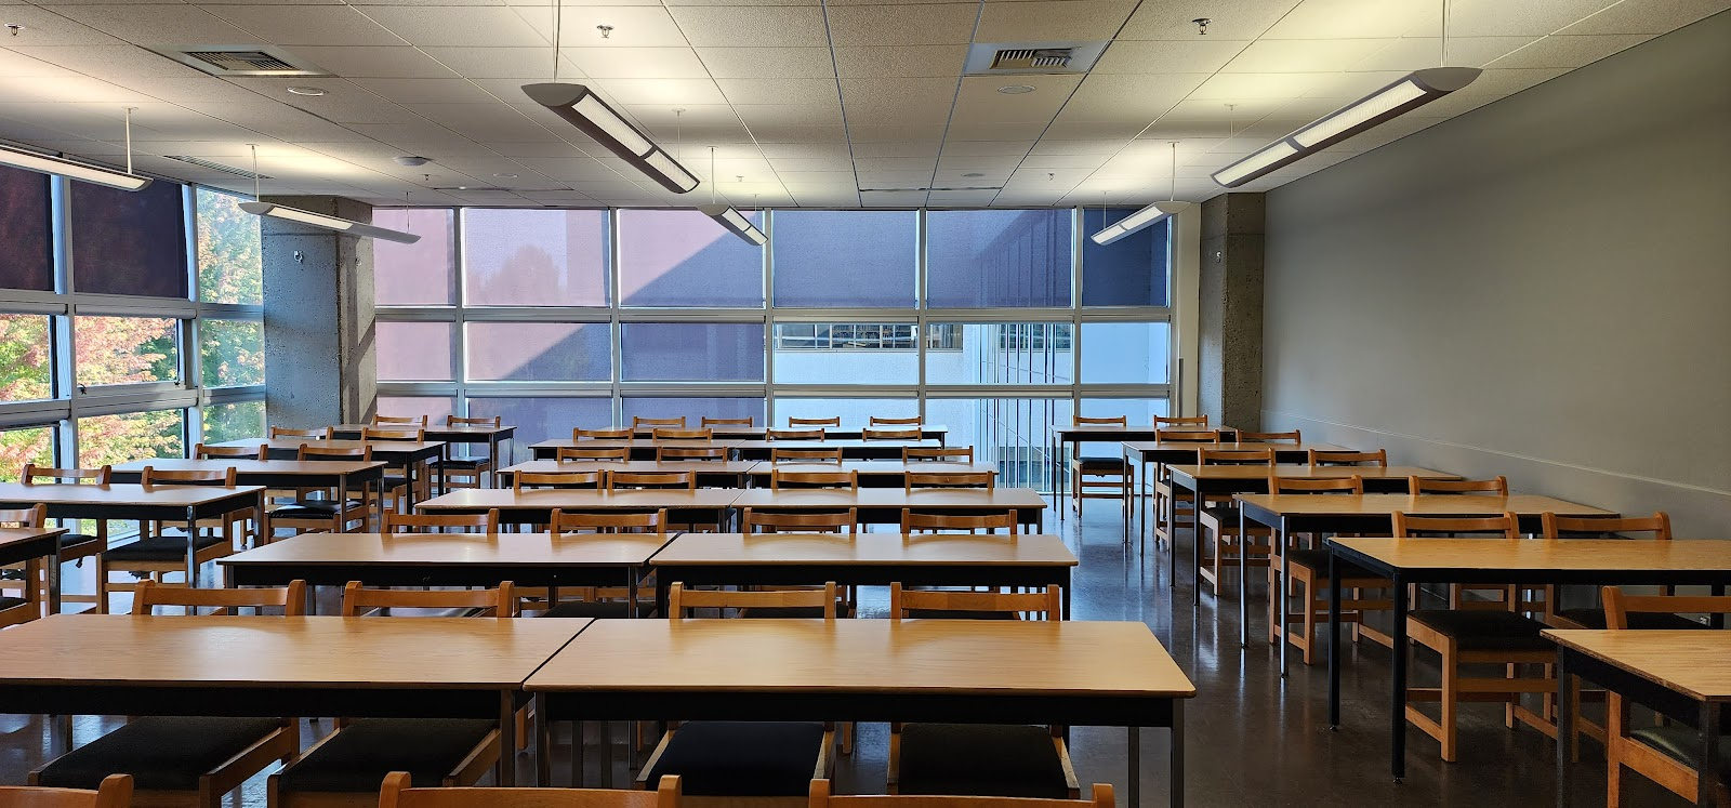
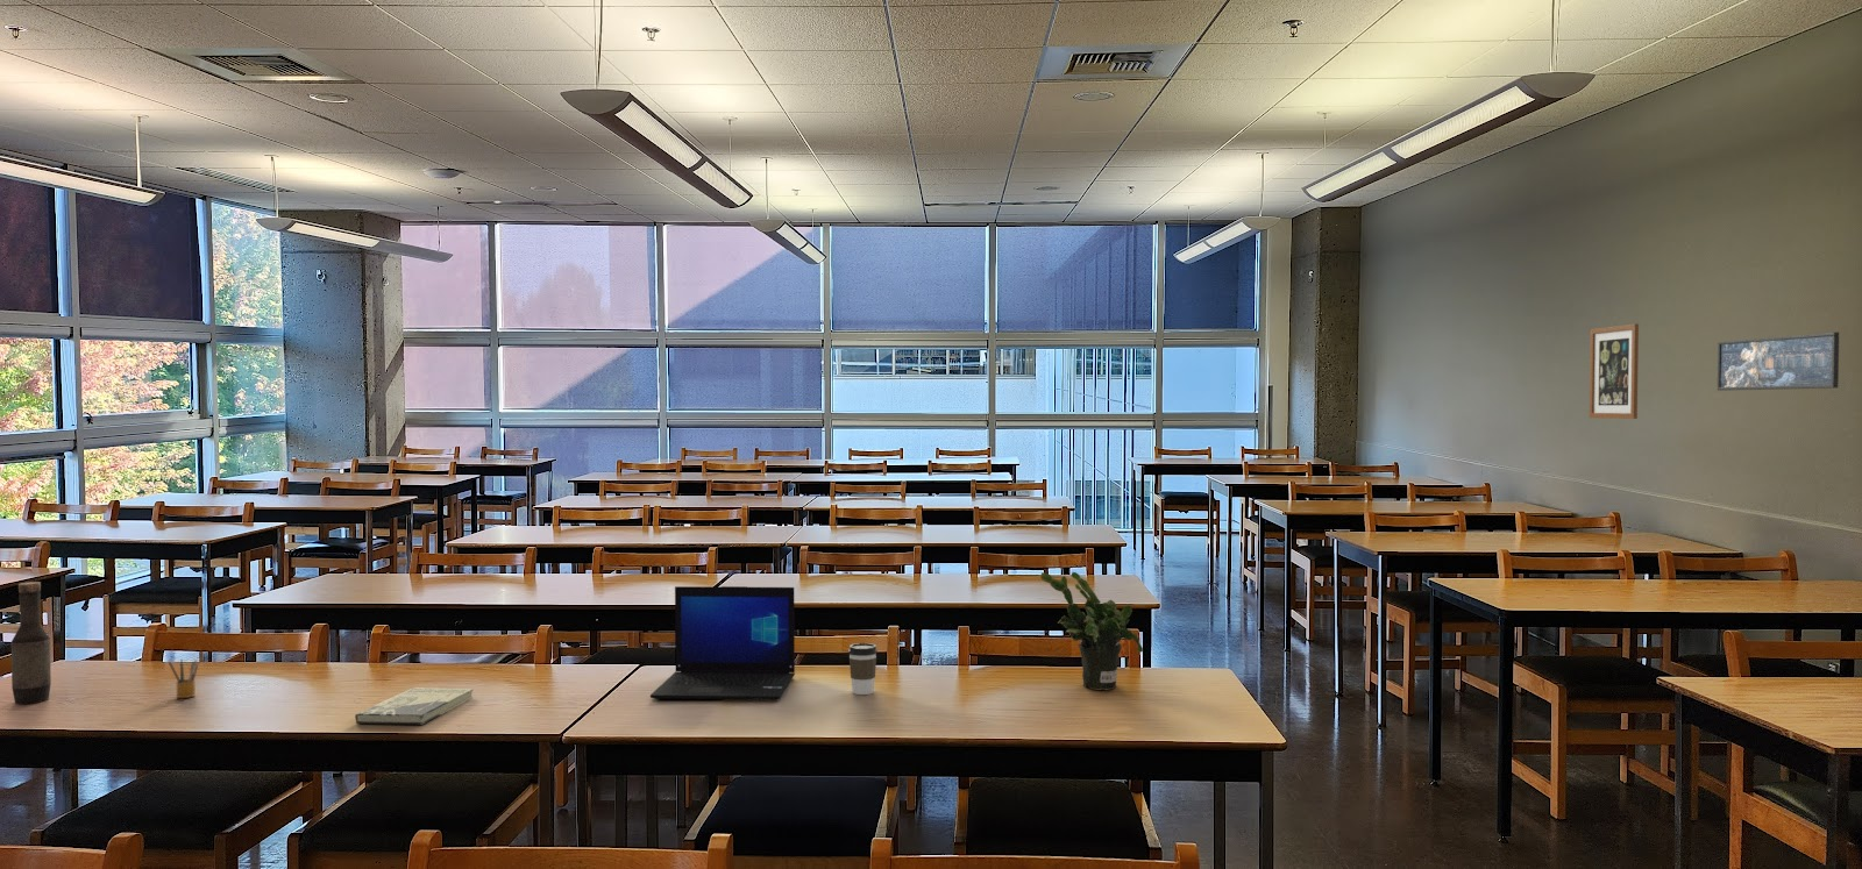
+ pencil box [167,659,201,699]
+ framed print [1717,331,1839,392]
+ bottle [11,581,52,705]
+ potted plant [1039,571,1144,691]
+ book [354,686,475,725]
+ wall art [1589,322,1640,420]
+ coffee cup [847,642,879,696]
+ laptop [650,585,796,702]
